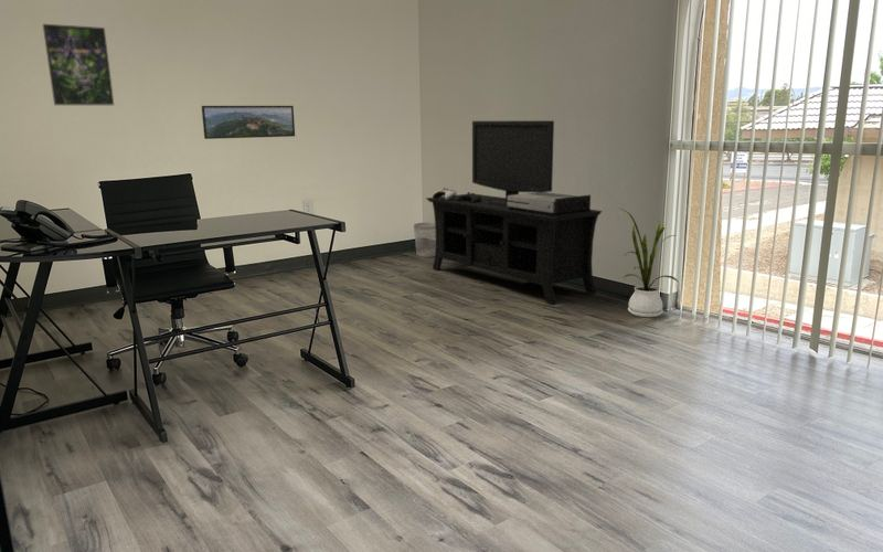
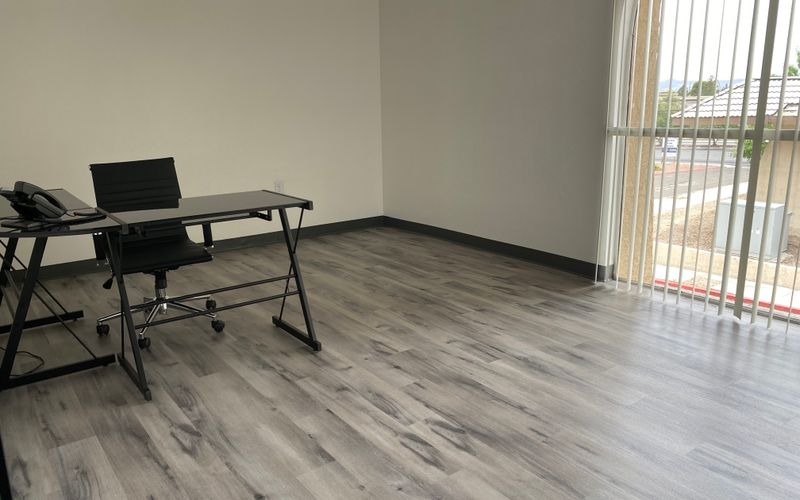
- media console [425,119,603,305]
- house plant [617,208,679,318]
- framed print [201,105,296,140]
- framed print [42,23,115,106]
- wastebasket [413,222,436,258]
